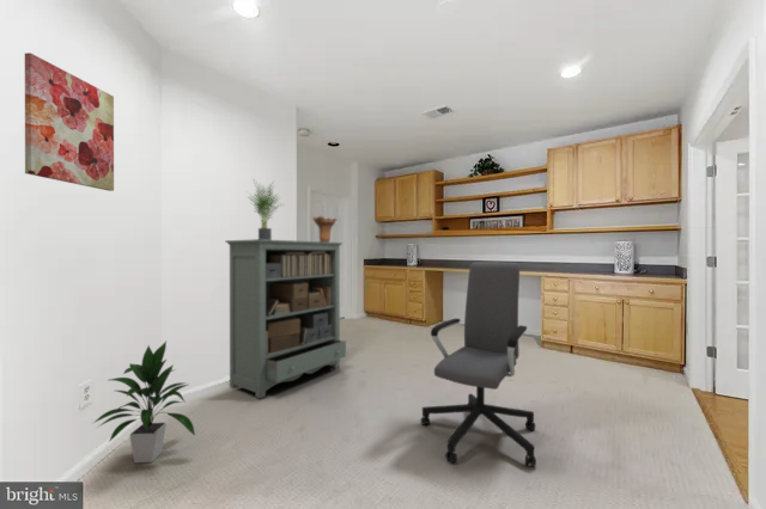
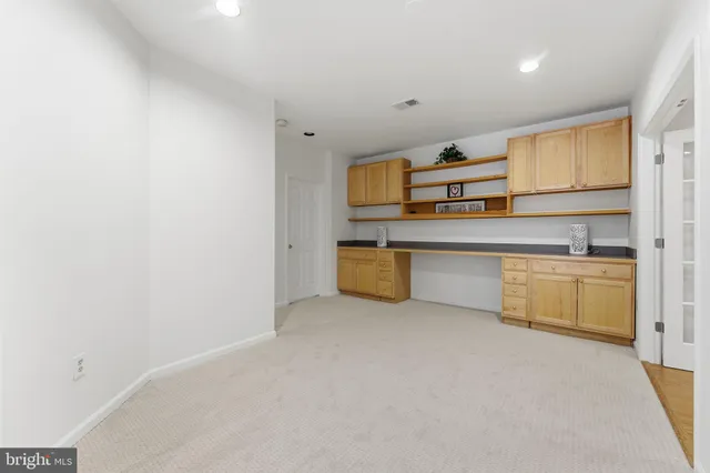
- bookshelf [224,238,347,400]
- indoor plant [90,341,196,464]
- ceramic vessel [311,215,339,243]
- wall art [24,51,115,192]
- potted plant [245,176,284,240]
- office chair [420,260,537,467]
